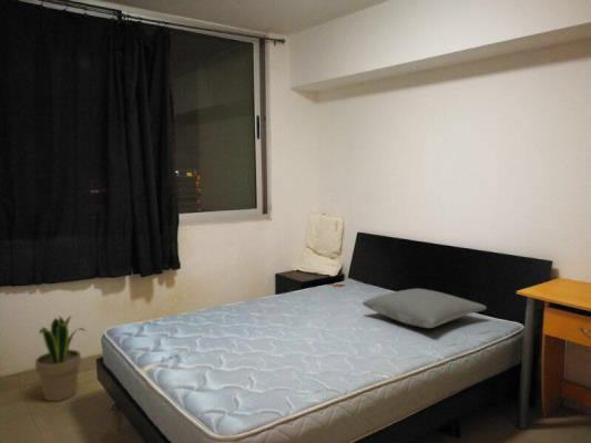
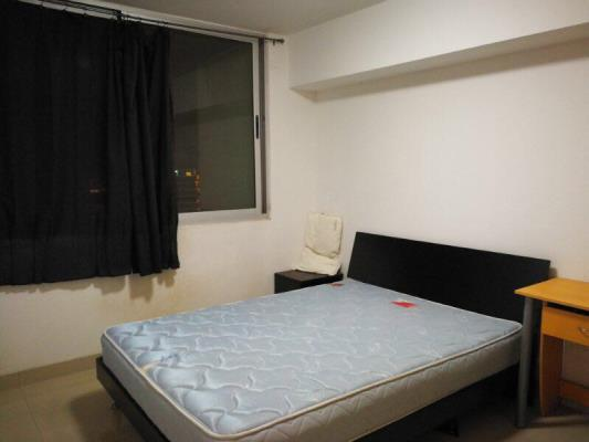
- potted plant [34,315,86,402]
- pillow [361,288,488,329]
